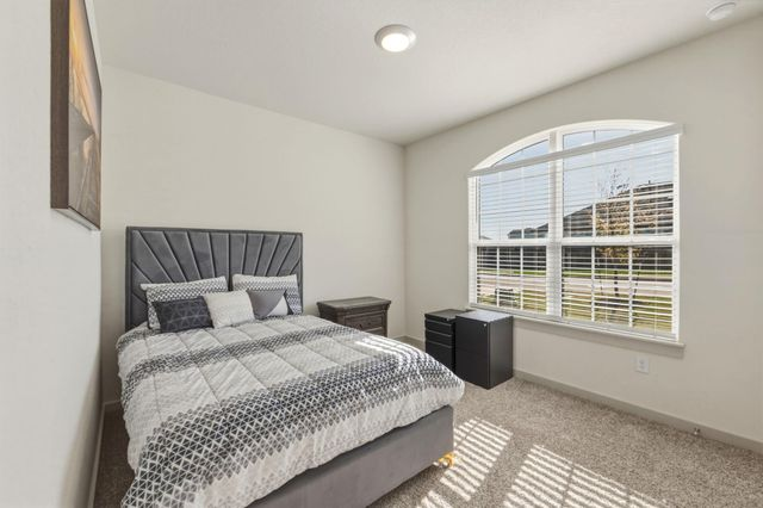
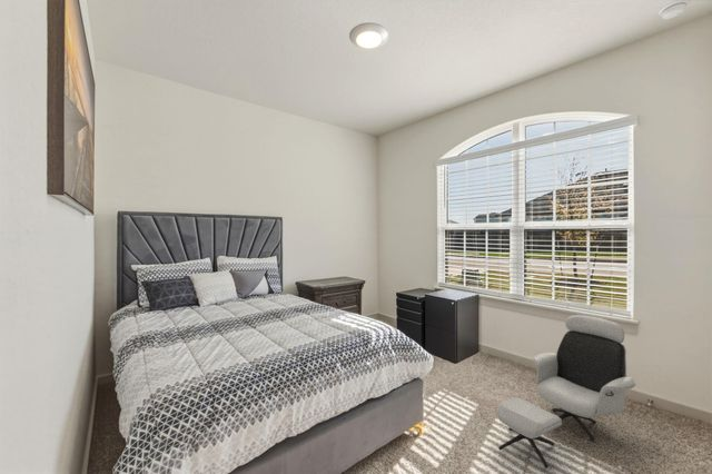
+ armchair [495,314,636,470]
